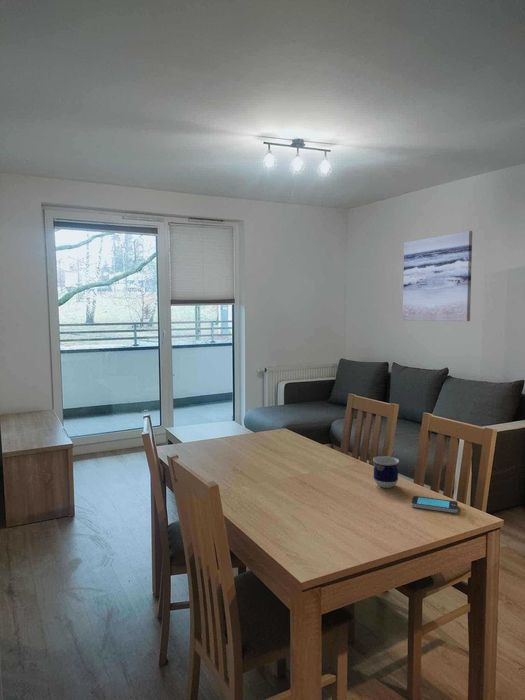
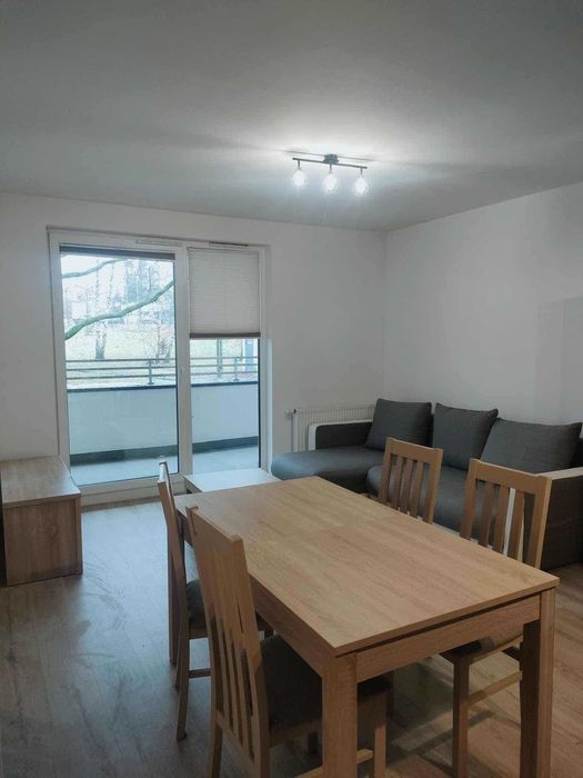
- smartphone [410,495,459,514]
- cup [372,455,400,489]
- wall art [402,230,473,322]
